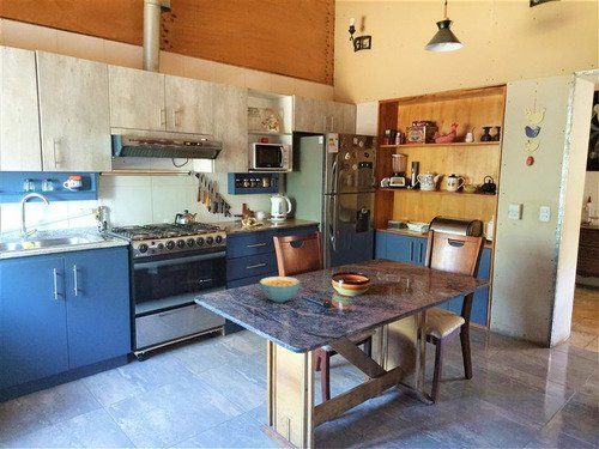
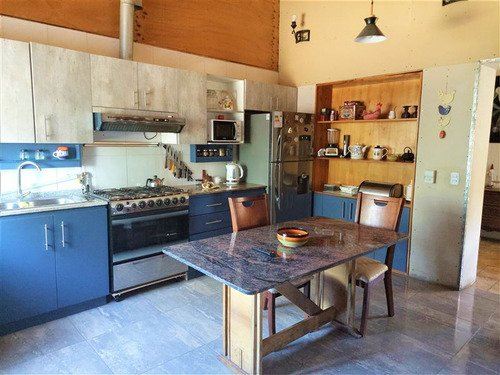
- cereal bowl [259,275,301,304]
